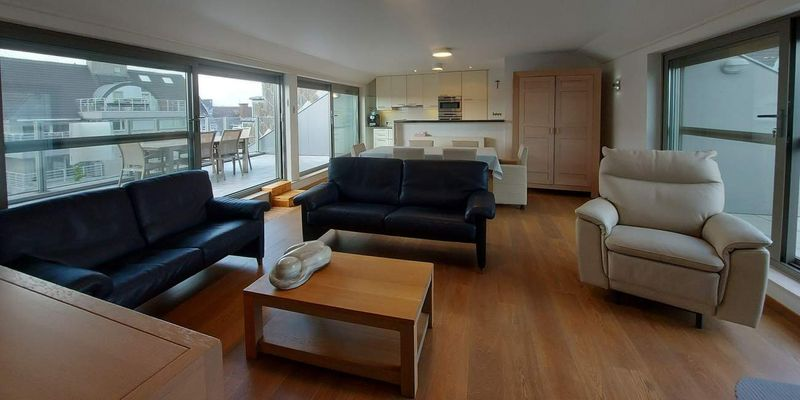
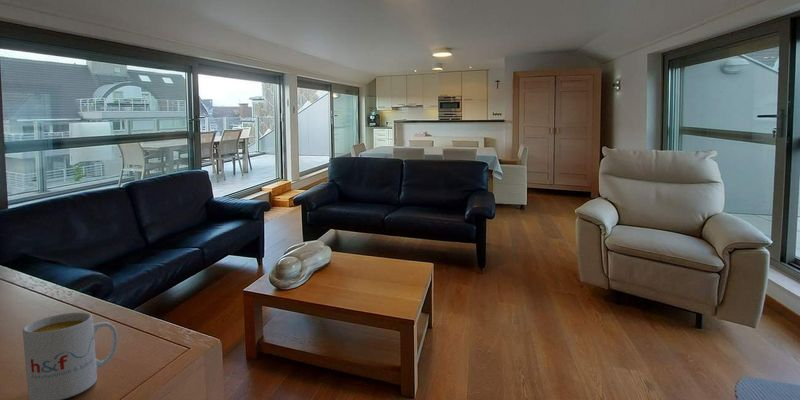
+ mug [22,312,119,400]
